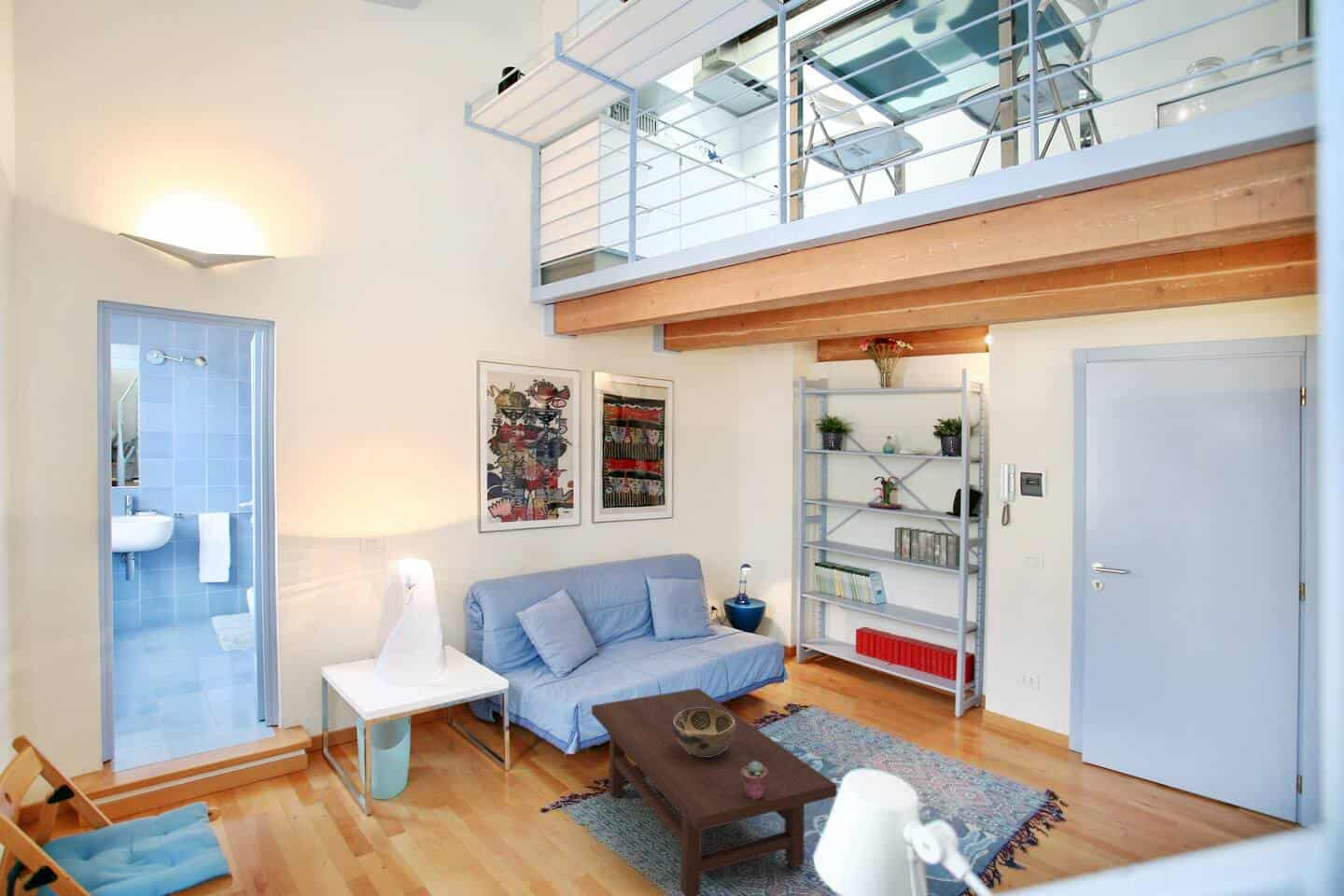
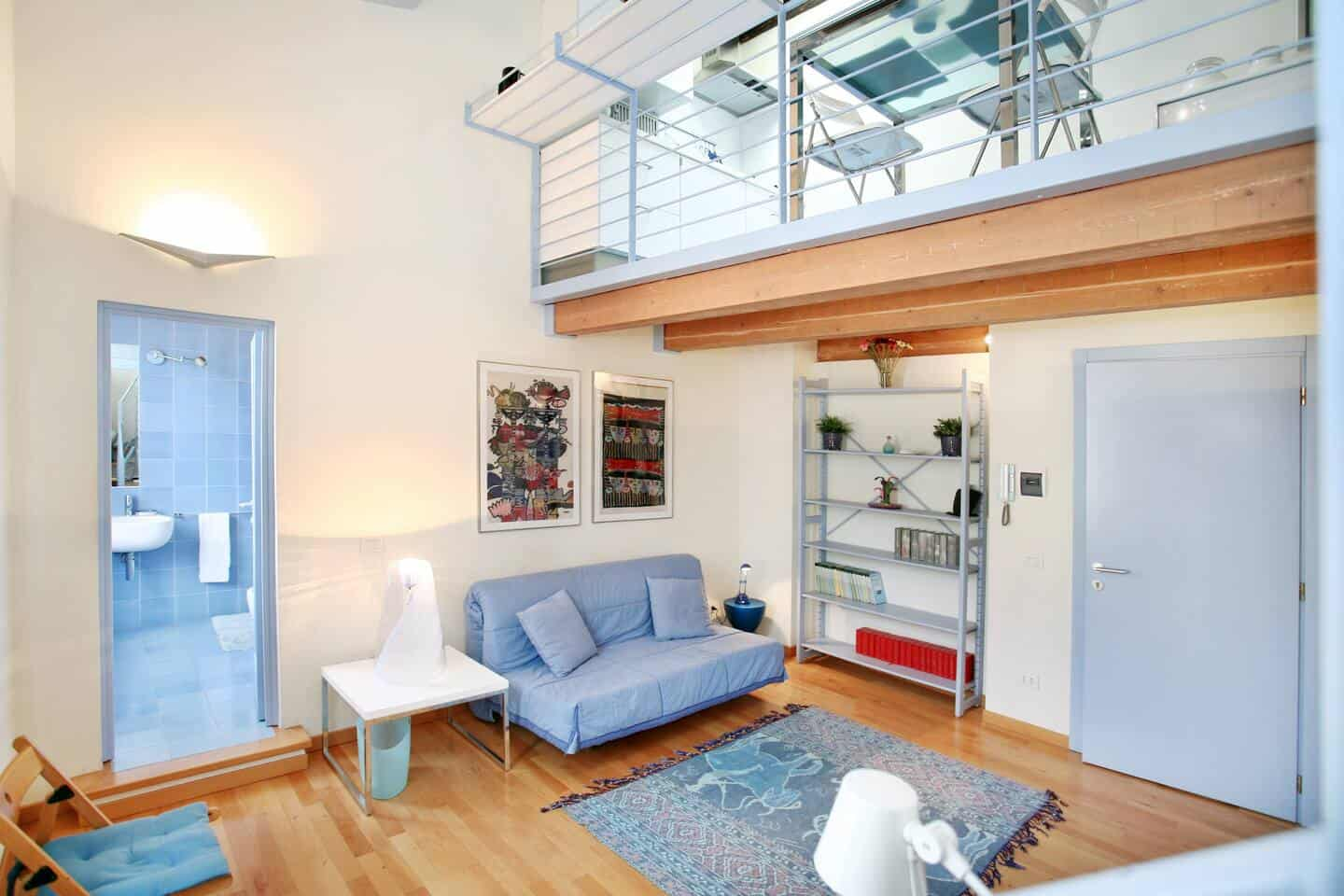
- coffee table [591,687,838,896]
- decorative bowl [672,707,735,756]
- potted succulent [741,762,768,800]
